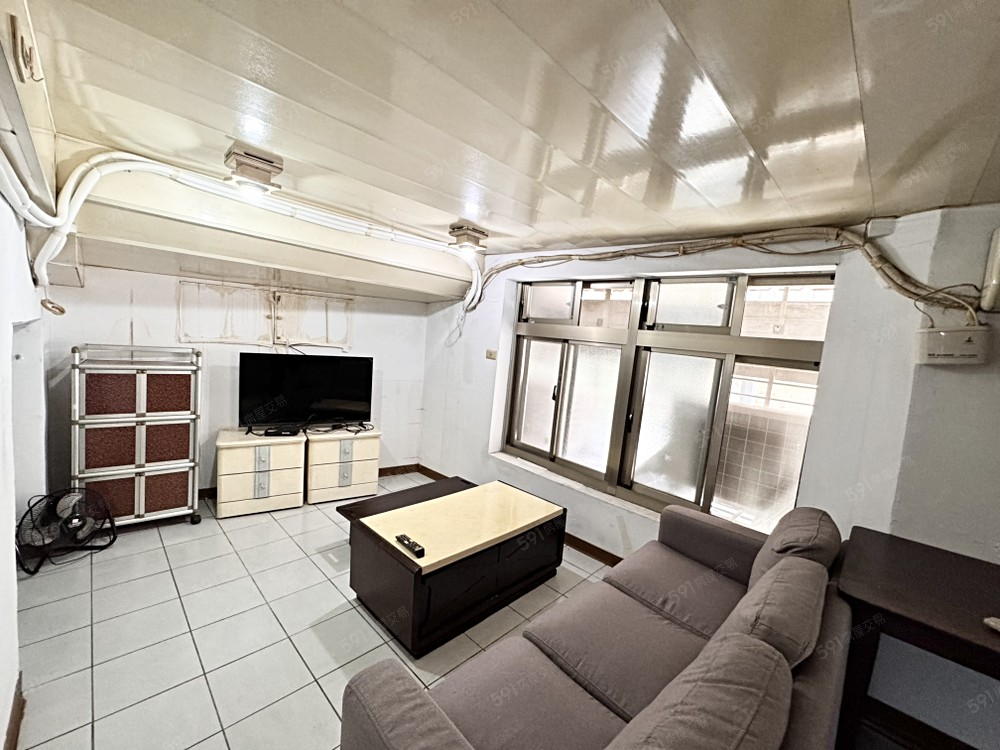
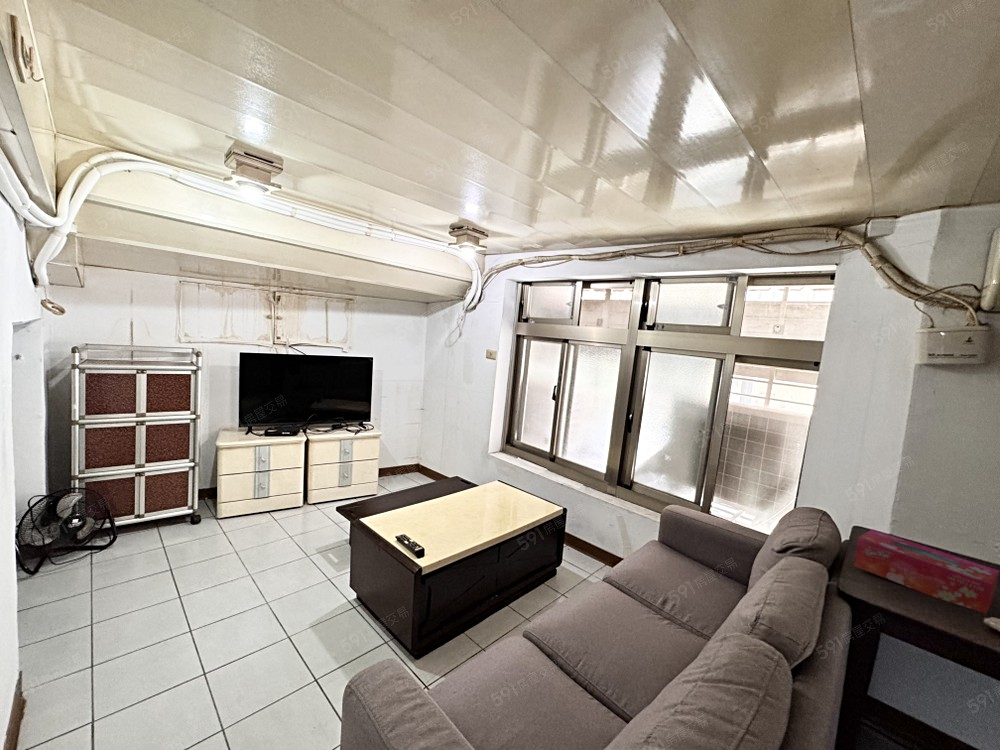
+ tissue box [853,528,1000,615]
